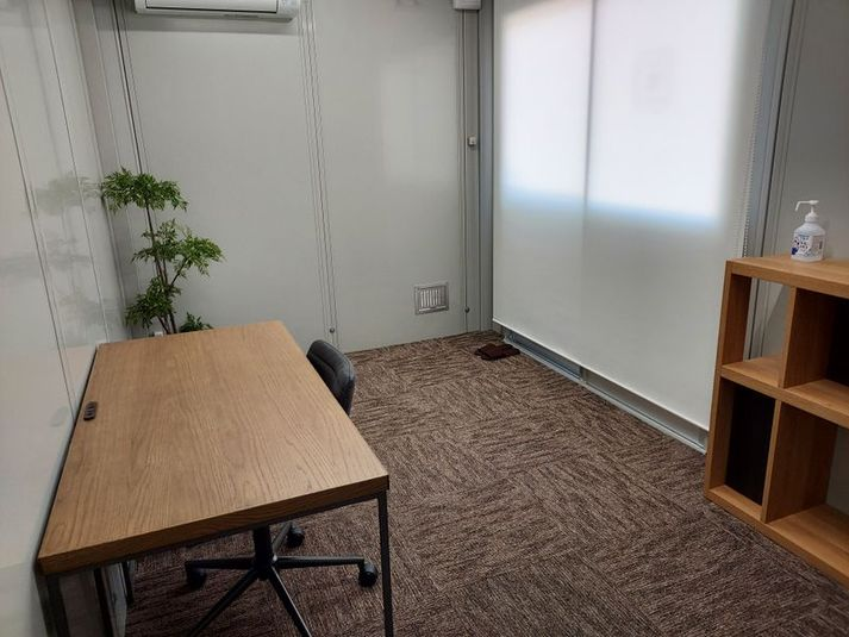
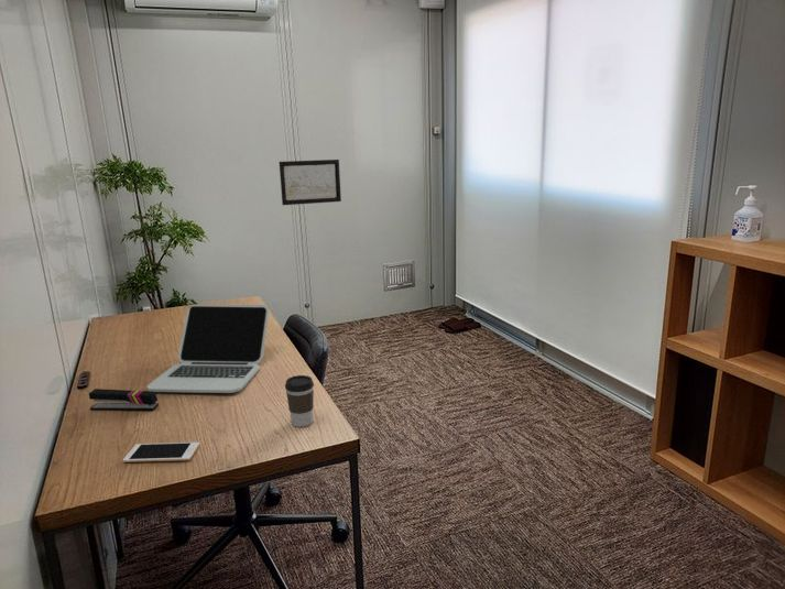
+ stapler [88,388,160,412]
+ coffee cup [284,374,315,428]
+ laptop [146,304,270,394]
+ cell phone [122,441,200,463]
+ wall art [279,159,342,206]
